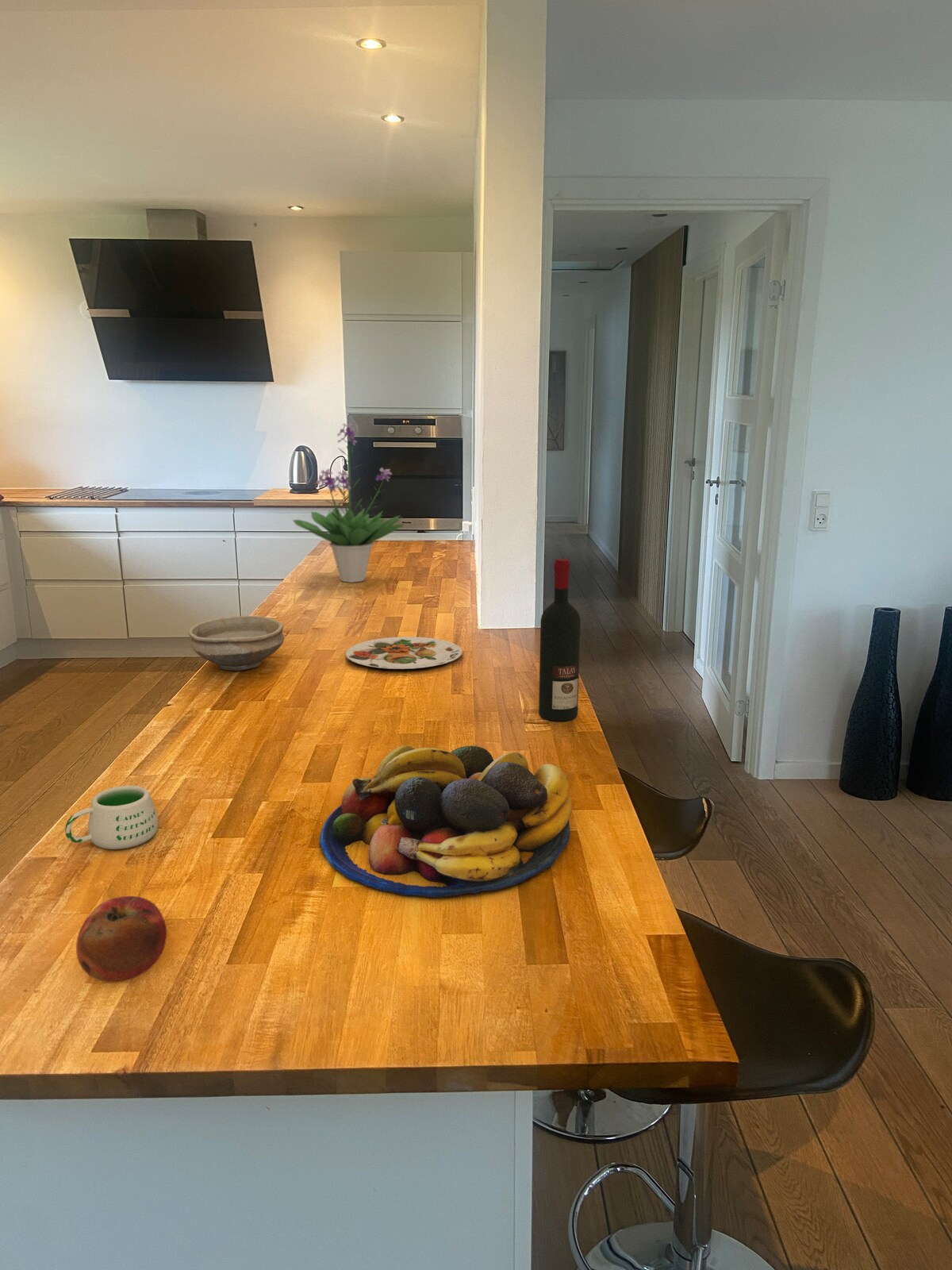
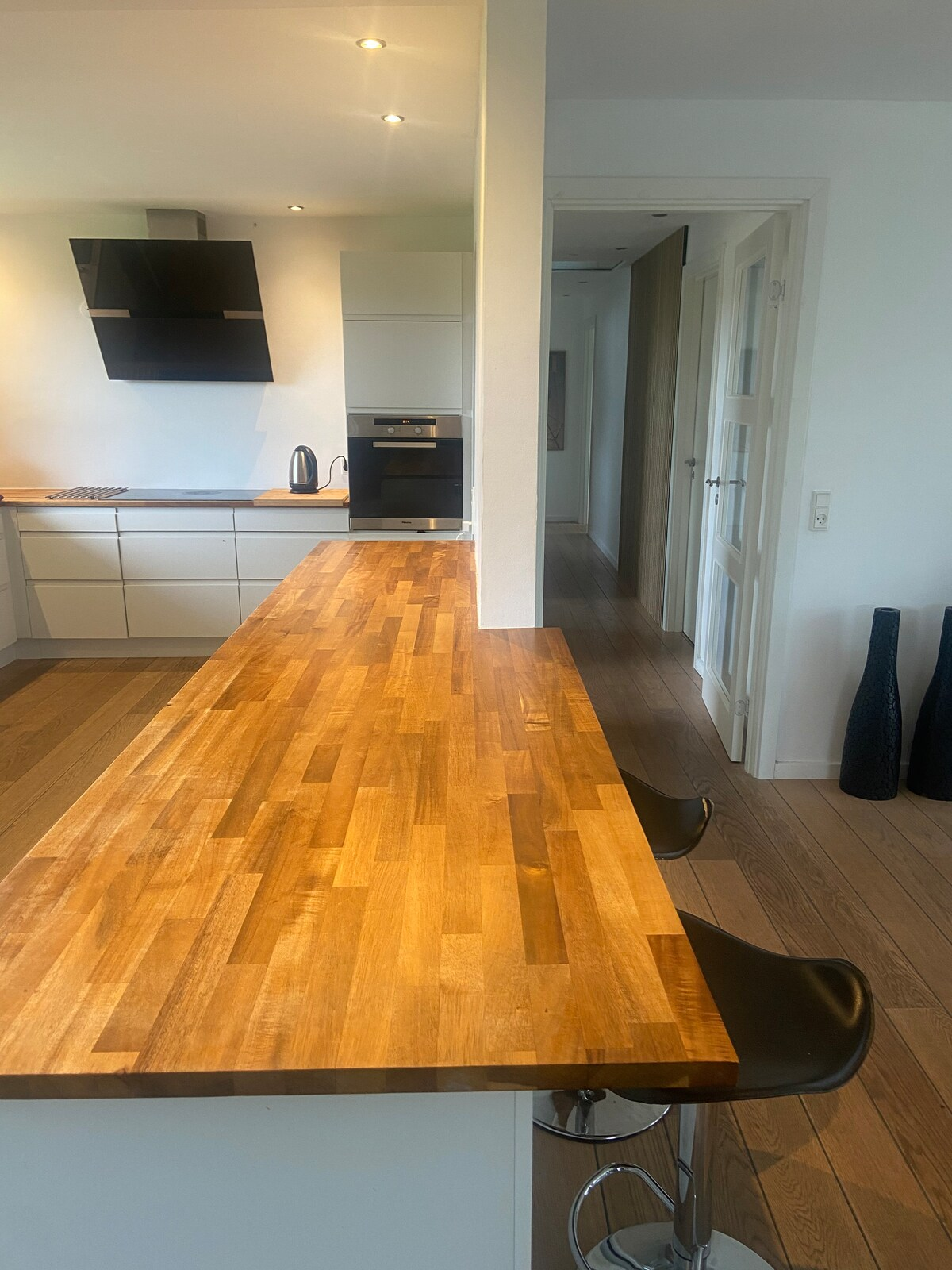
- alcohol [538,558,582,722]
- mug [64,785,159,850]
- fruit [75,895,167,983]
- potted plant [292,422,405,583]
- fruit bowl [319,745,573,899]
- bowl [187,615,285,672]
- plate [345,636,463,670]
